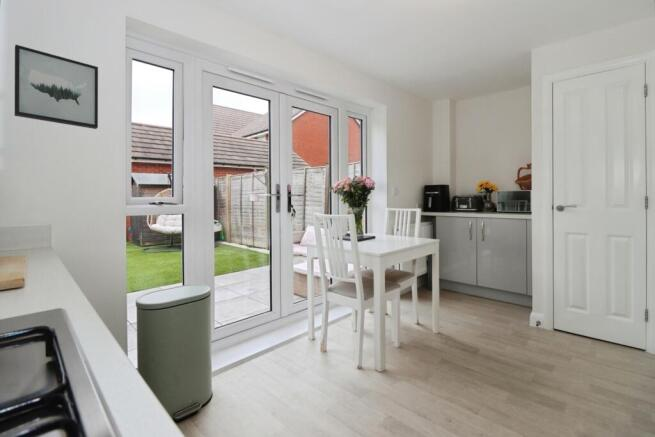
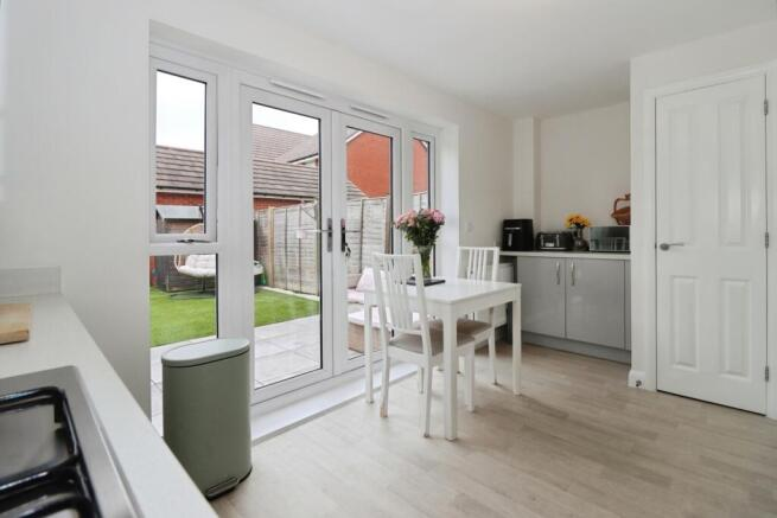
- wall art [14,44,99,130]
